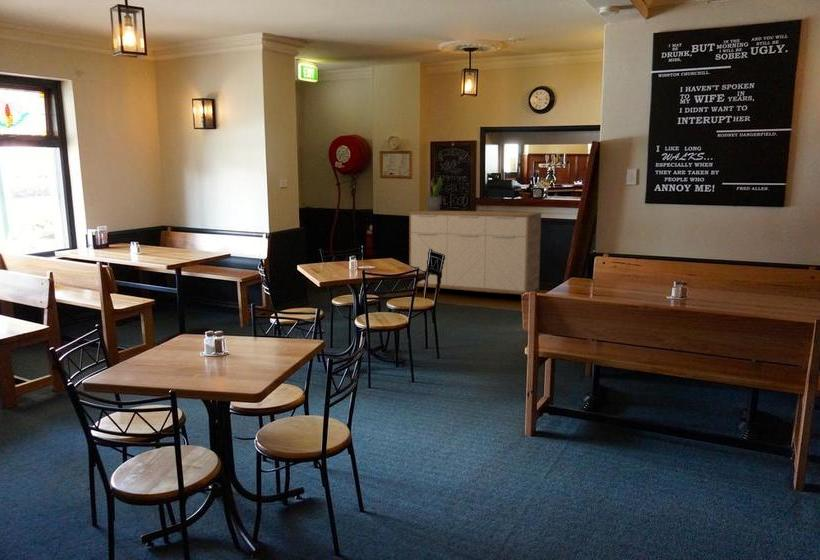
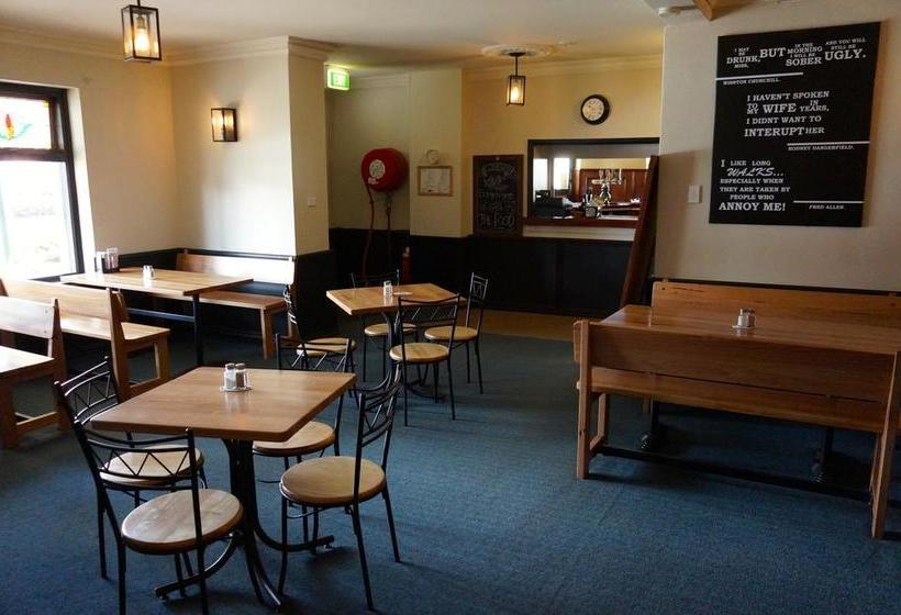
- sideboard [408,210,542,296]
- potted plant [425,175,443,211]
